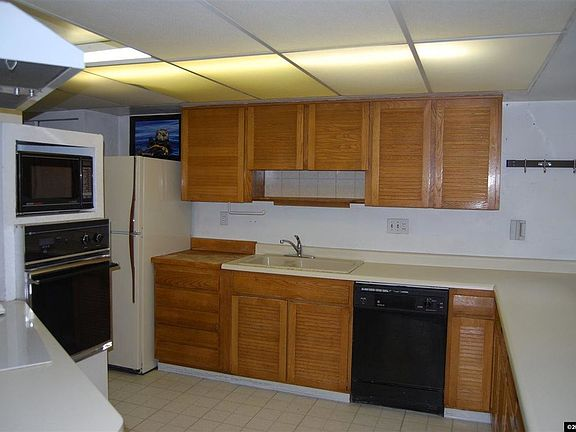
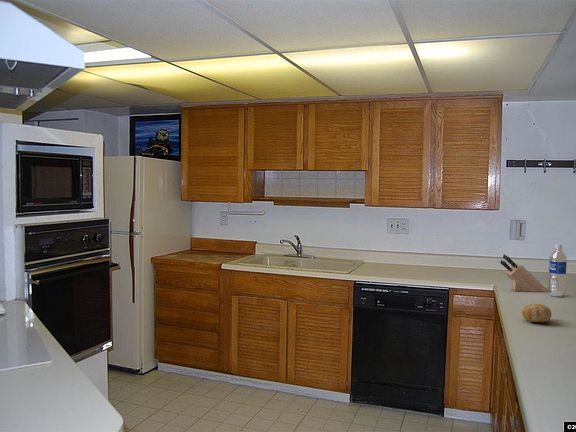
+ water bottle [548,243,568,298]
+ fruit [521,303,553,323]
+ knife block [499,253,549,293]
